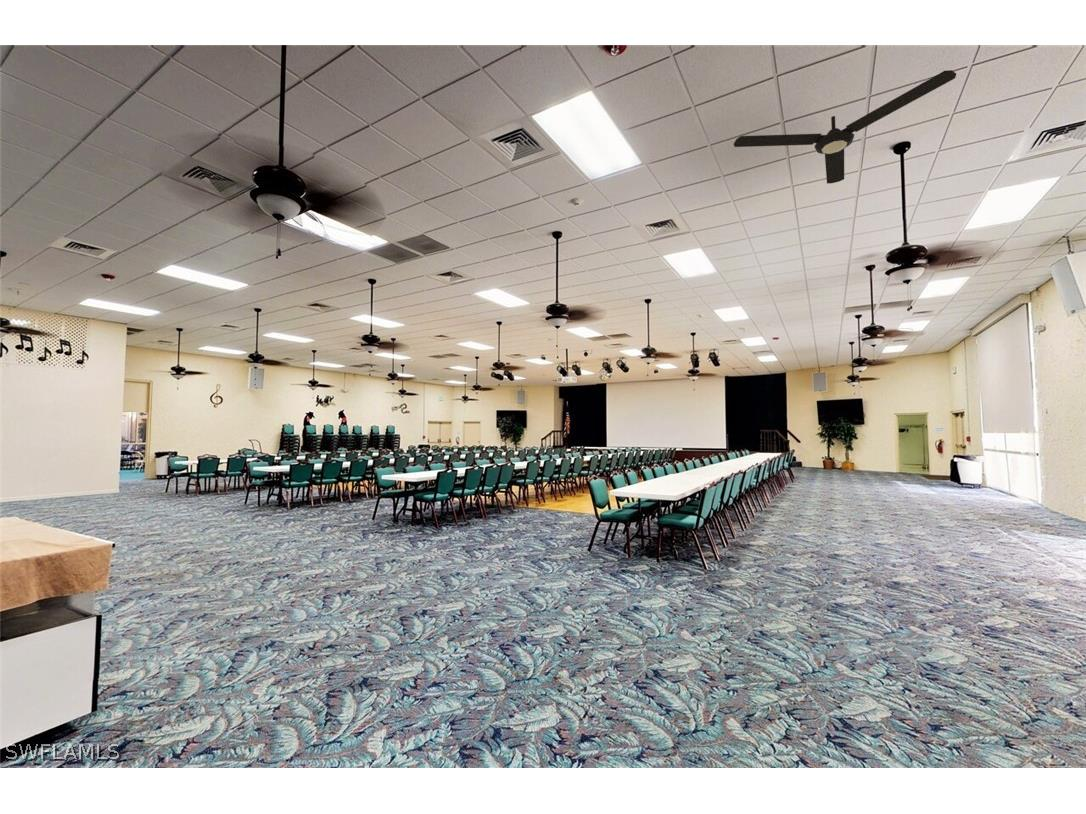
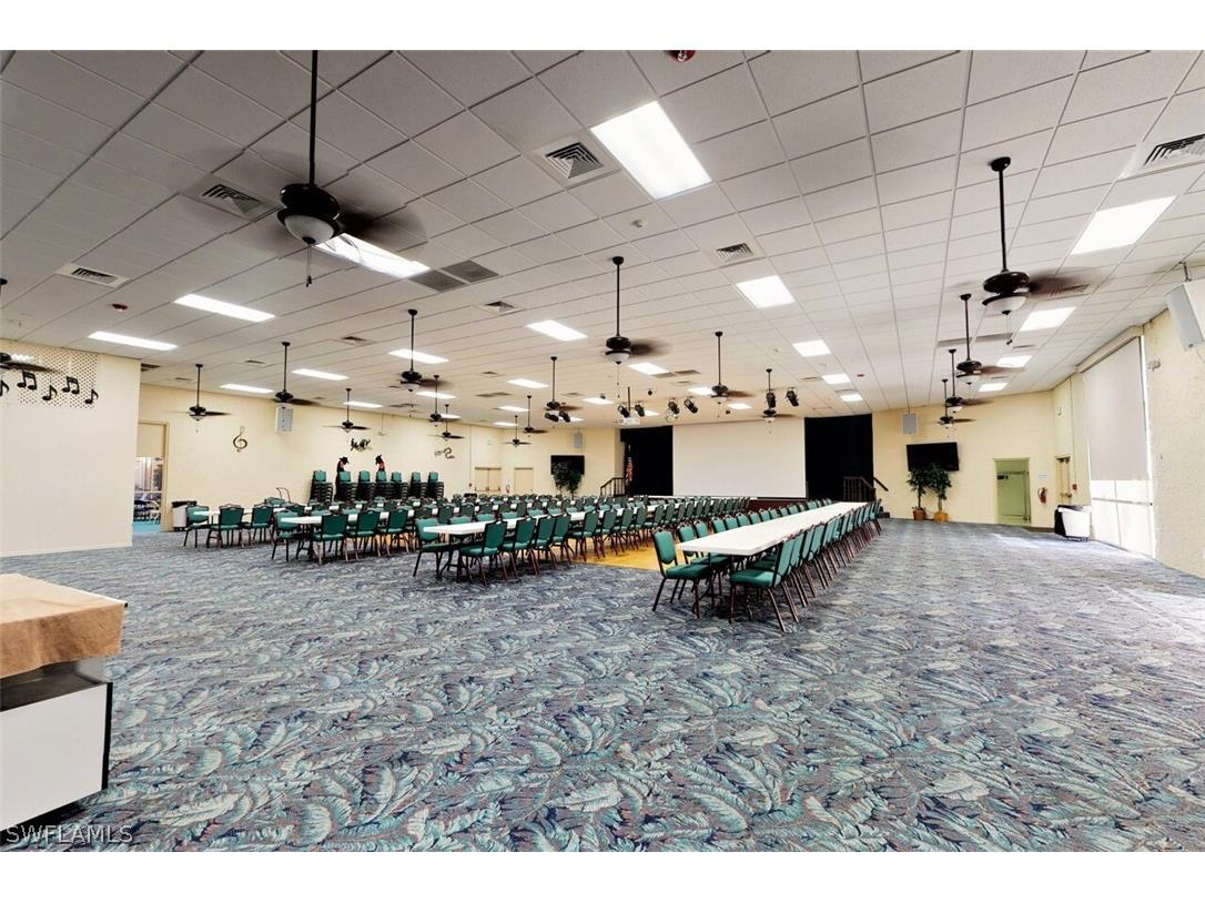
- ceiling fan [733,69,957,184]
